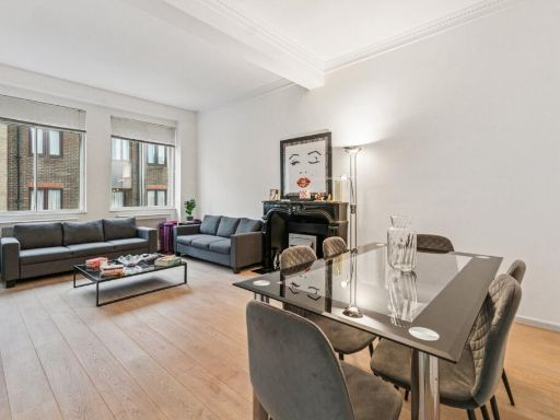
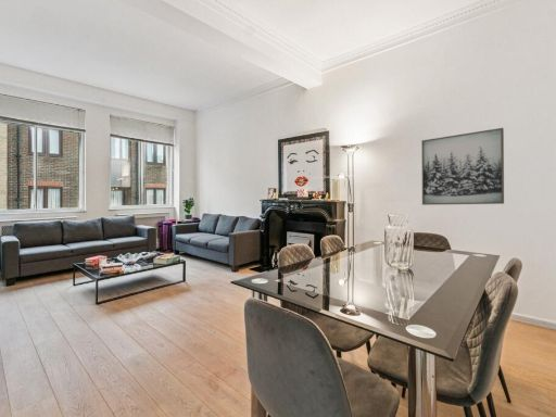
+ wall art [420,127,505,206]
